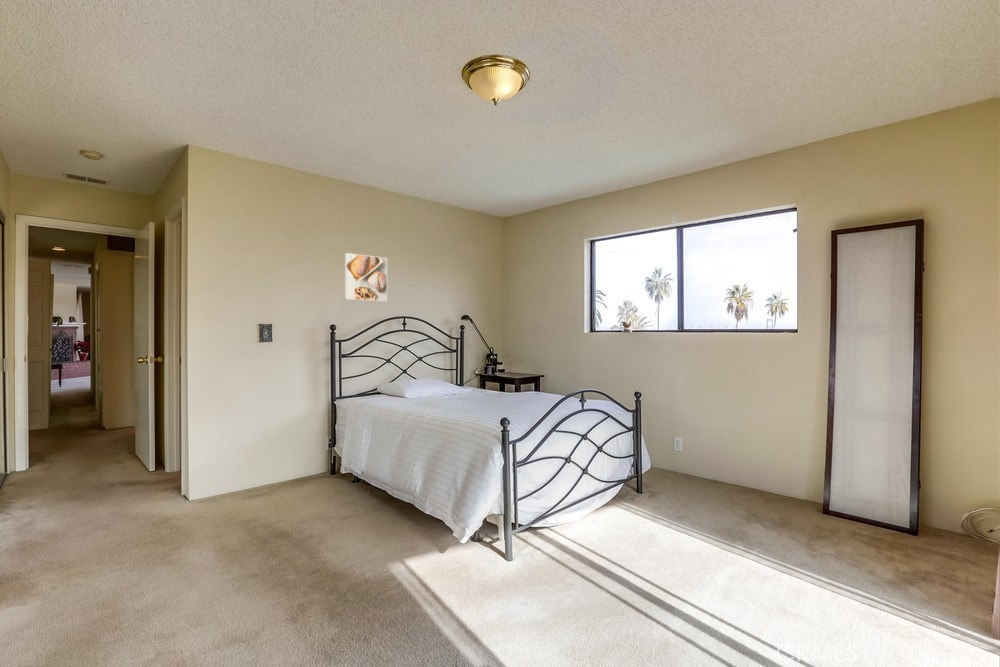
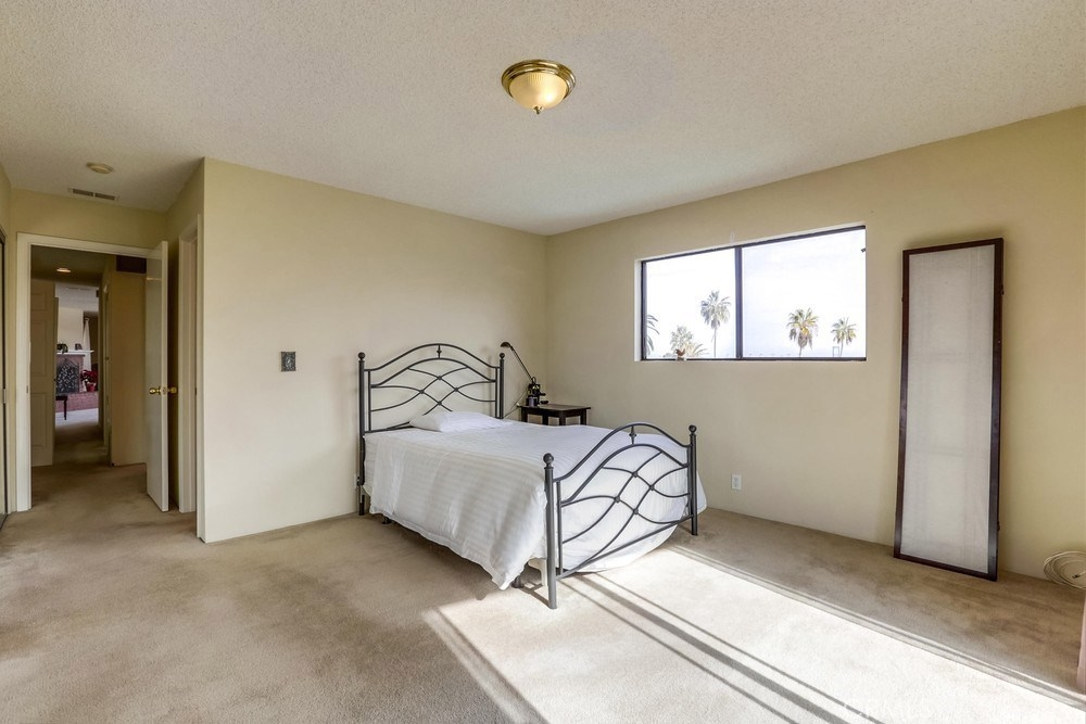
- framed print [344,252,388,302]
